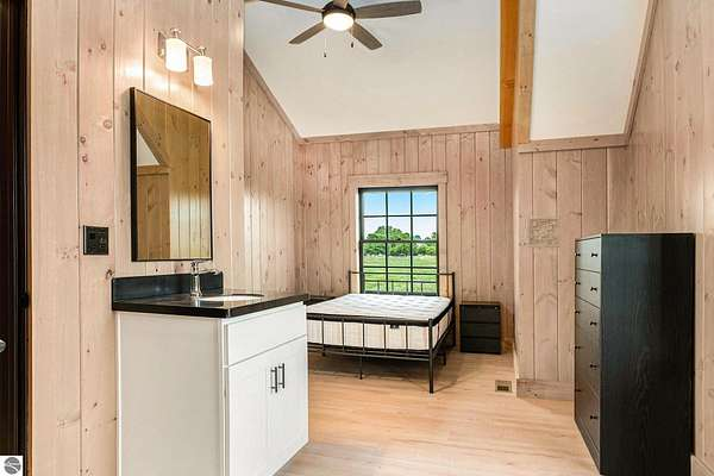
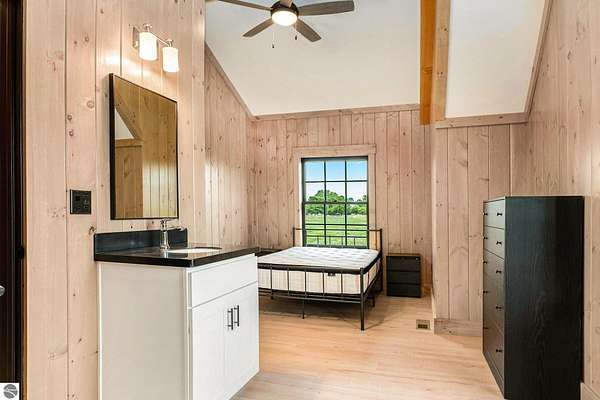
- wall ornament [526,215,562,249]
